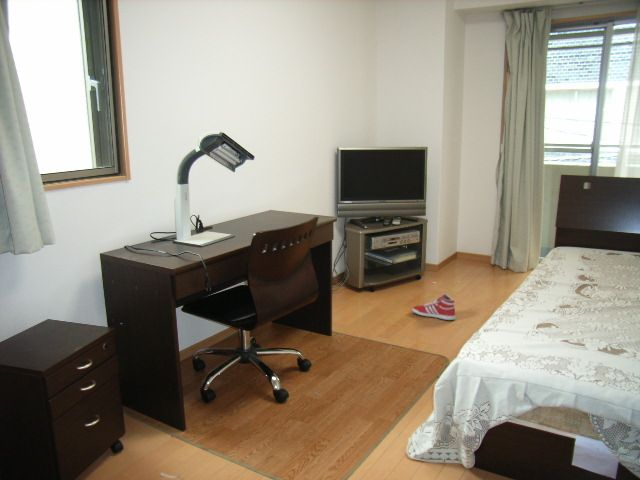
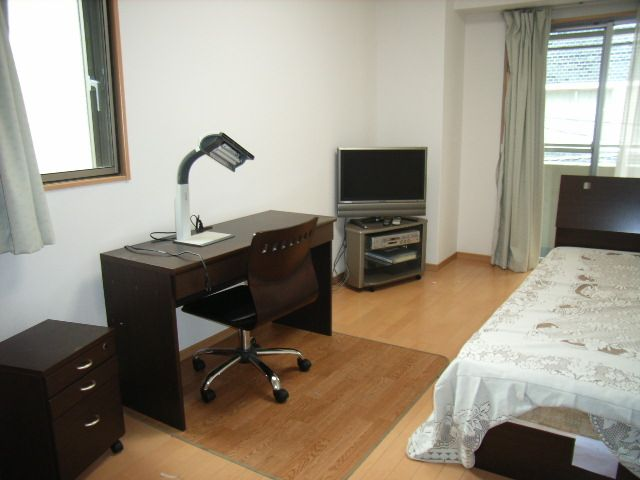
- sneaker [411,292,456,321]
